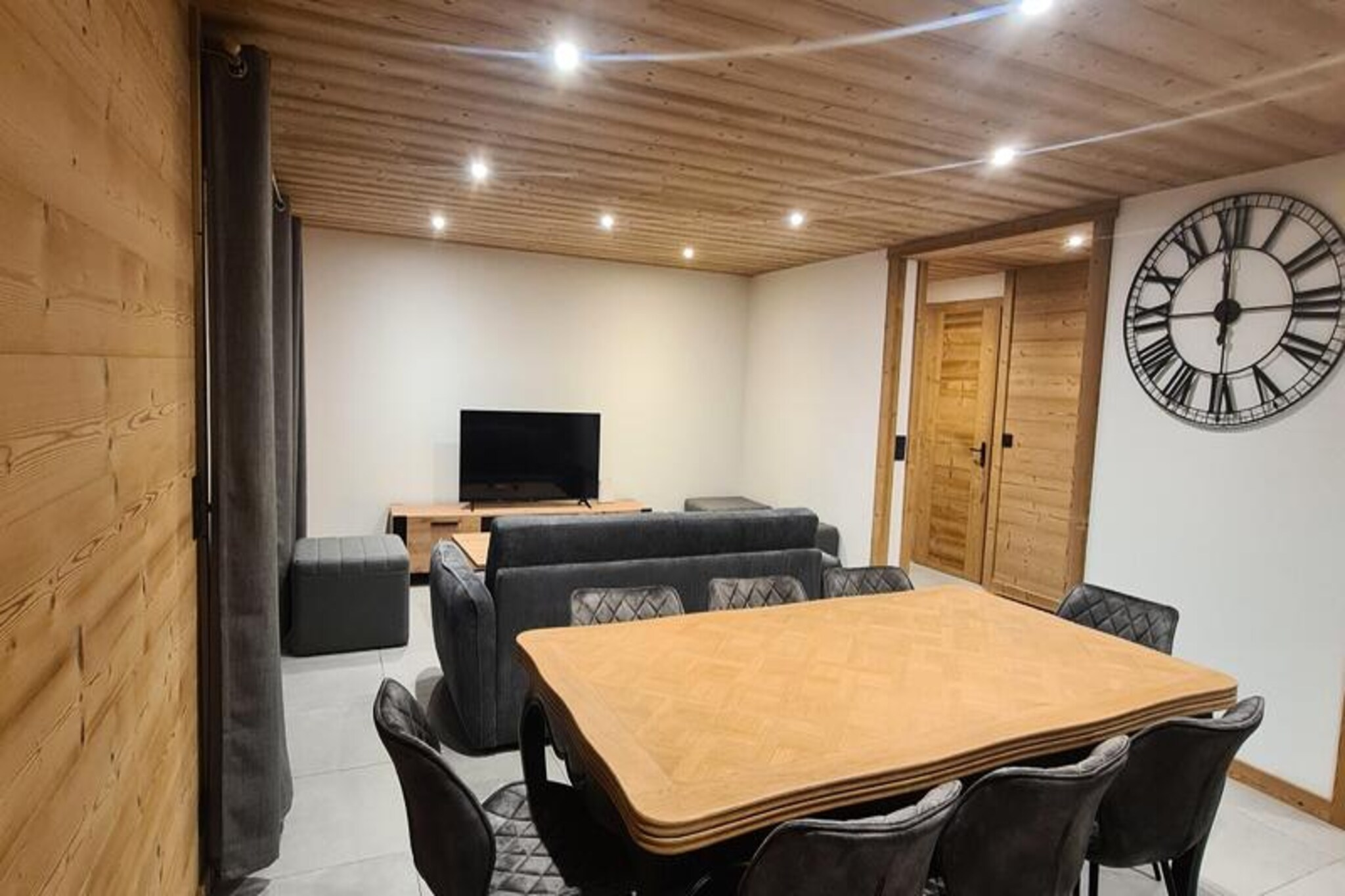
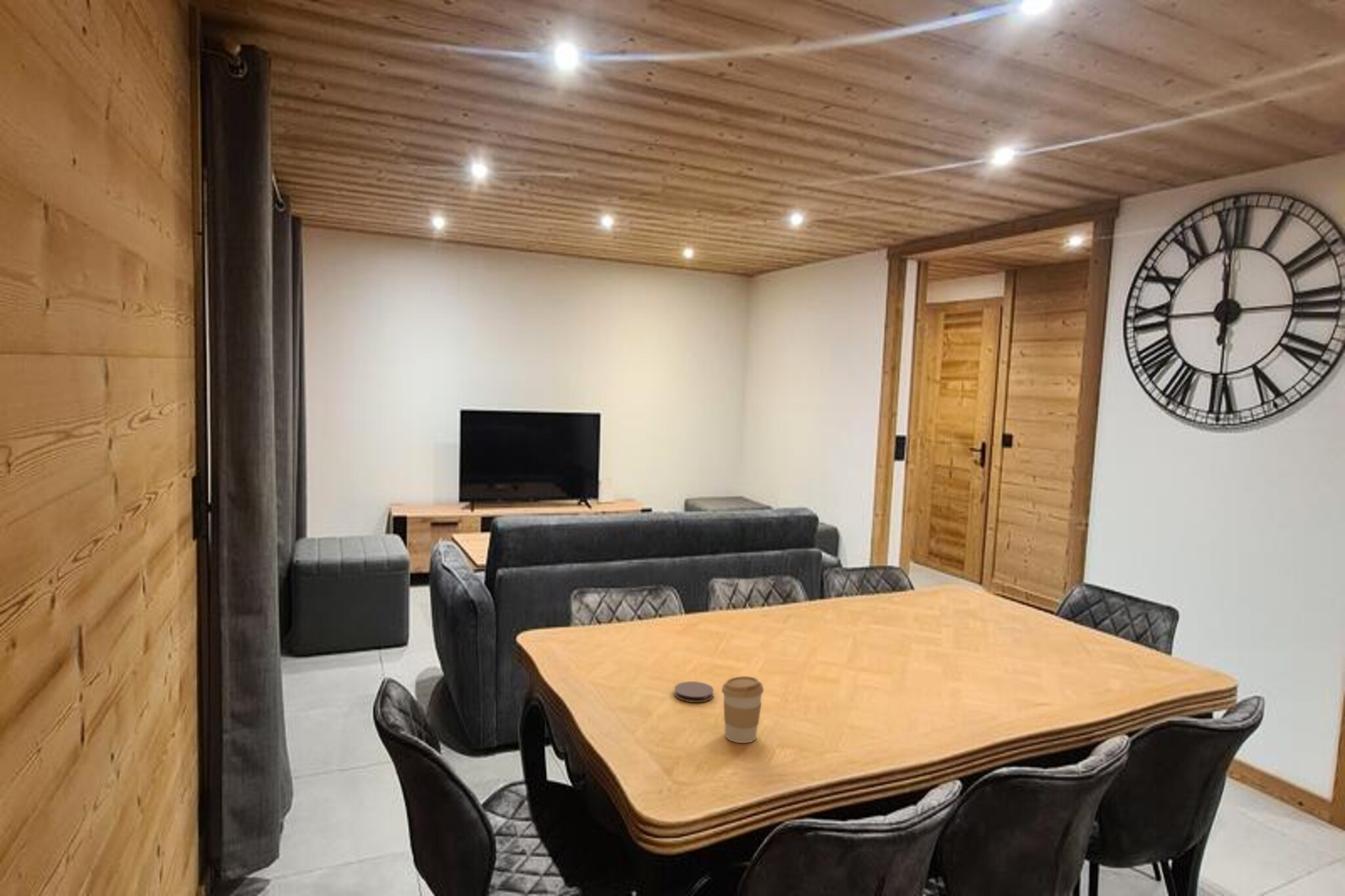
+ coffee cup [721,675,764,744]
+ coaster [674,681,715,703]
